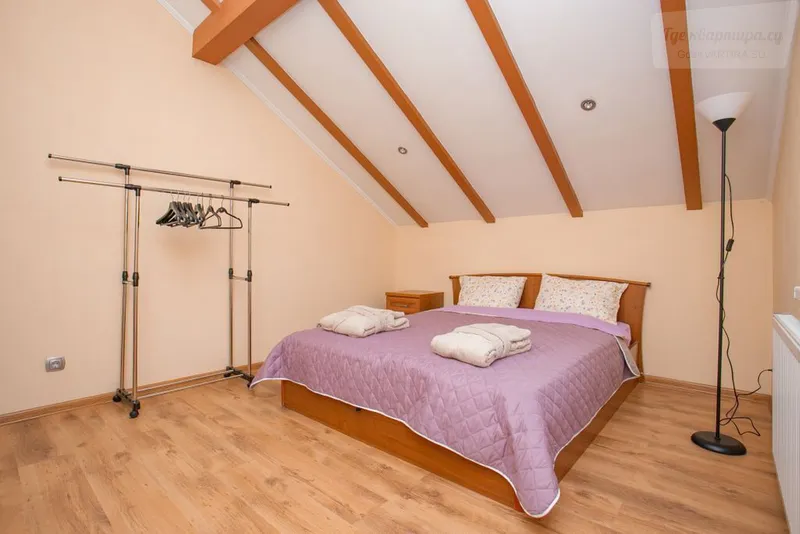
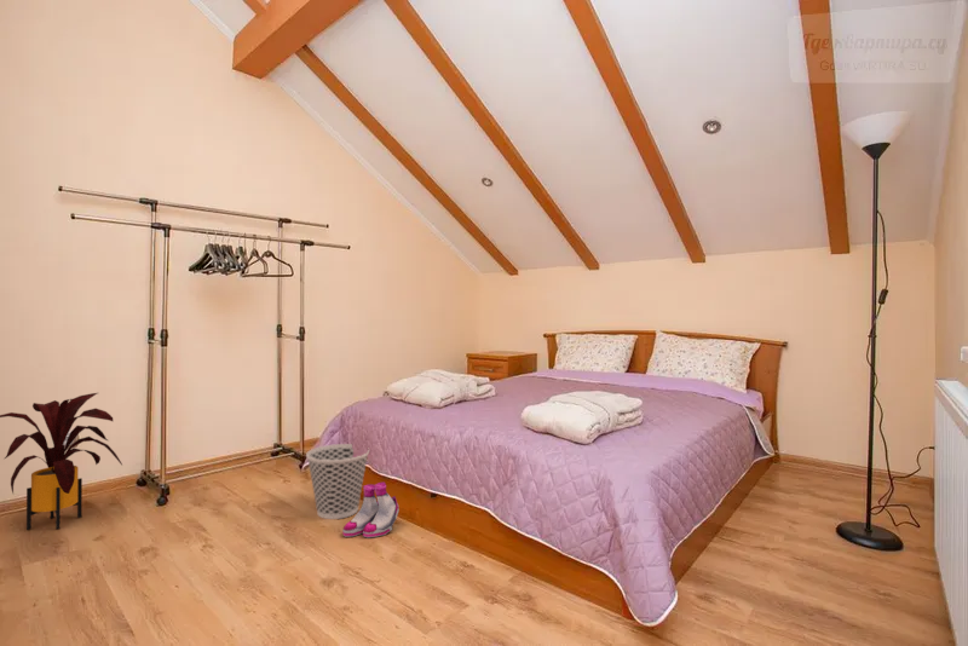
+ wastebasket [305,443,370,520]
+ house plant [0,392,123,531]
+ boots [341,481,401,538]
